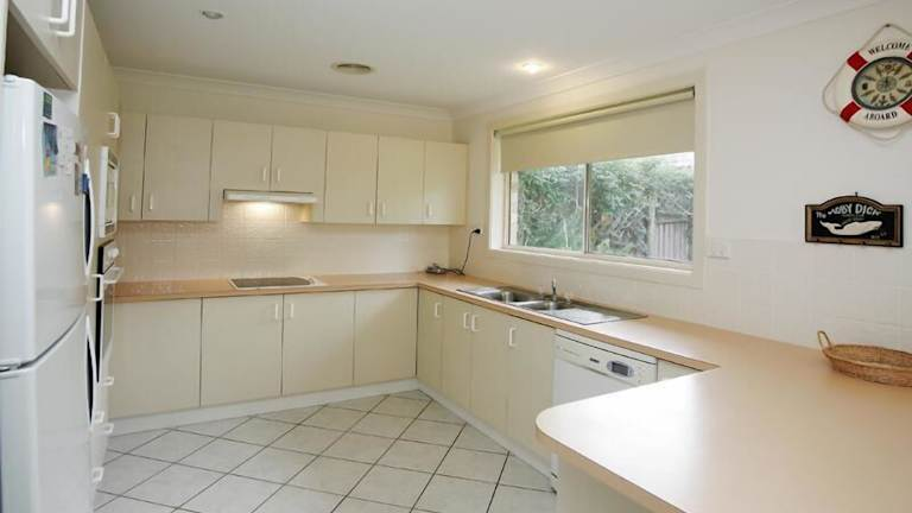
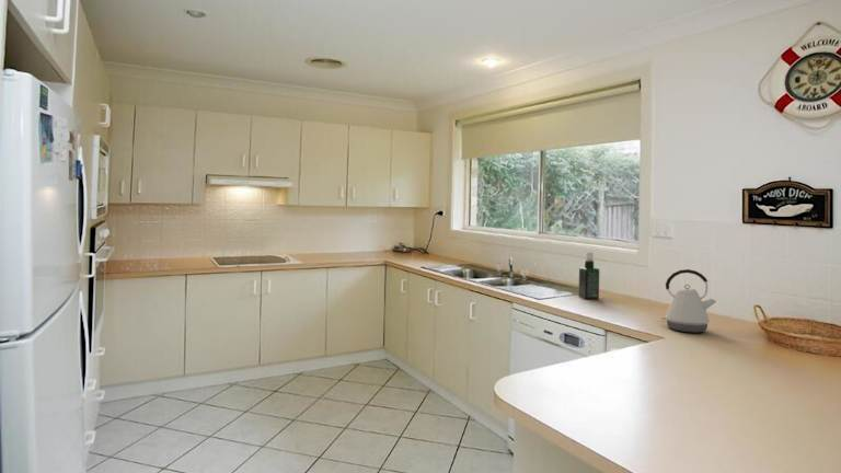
+ kettle [660,268,717,334]
+ spray bottle [577,251,600,300]
